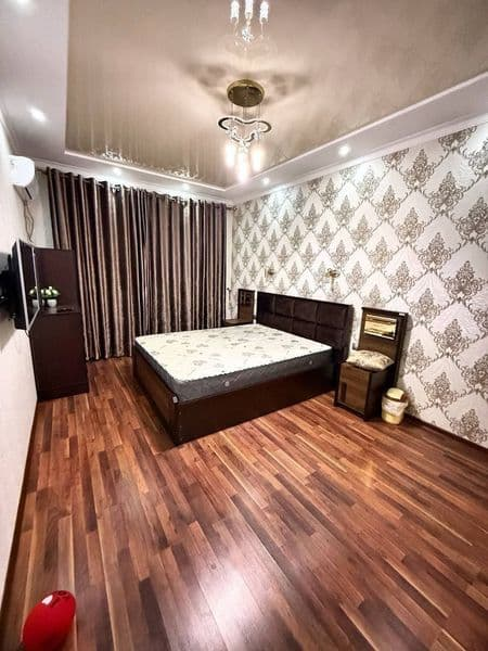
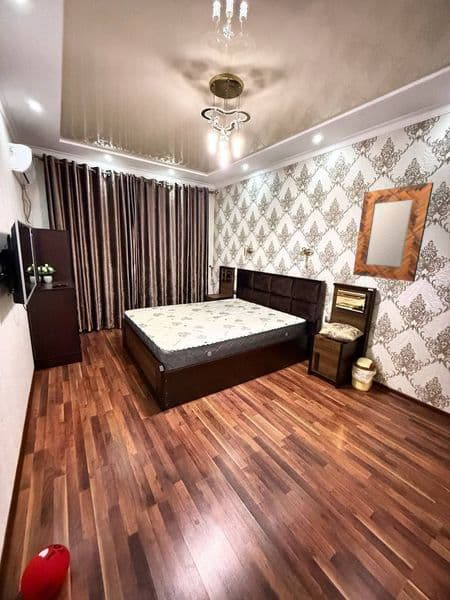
+ home mirror [352,182,435,283]
